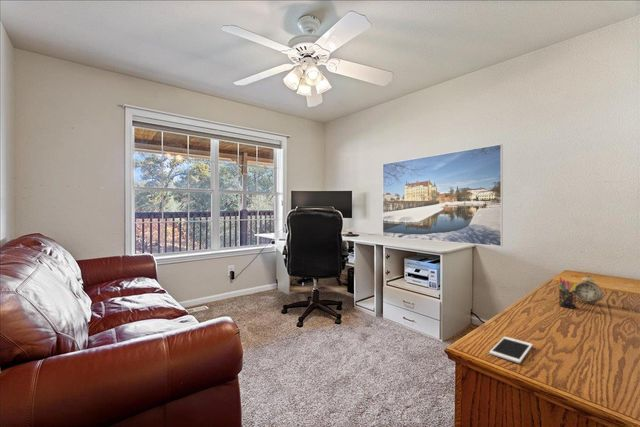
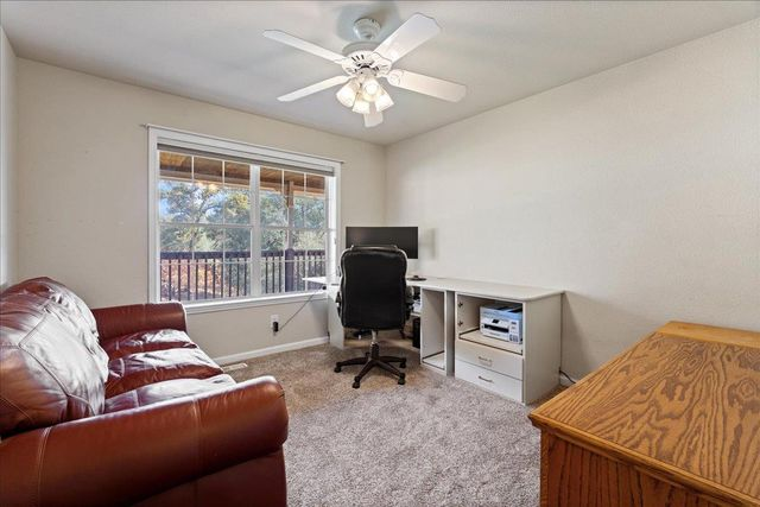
- pen holder [558,277,577,309]
- alarm clock [574,271,604,307]
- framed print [382,143,504,247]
- cell phone [488,336,534,364]
